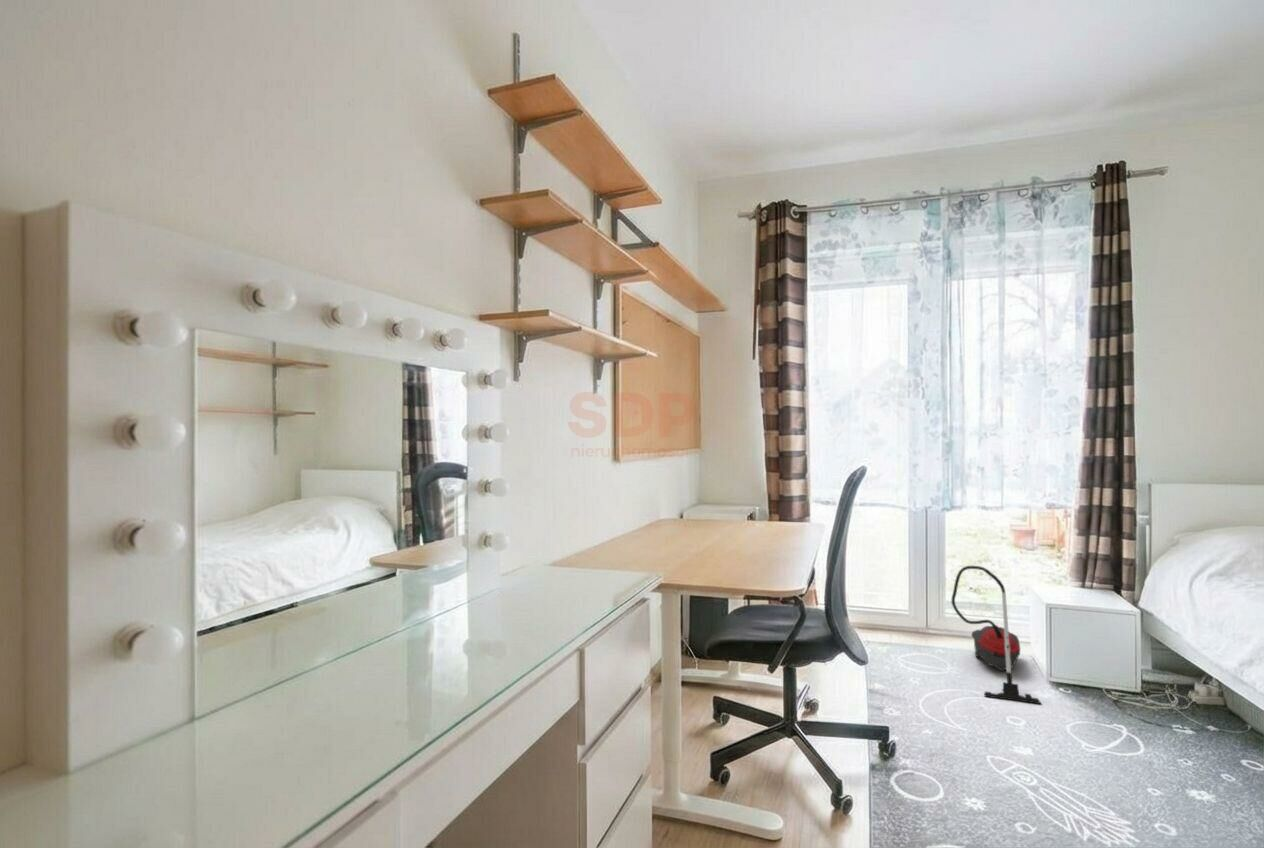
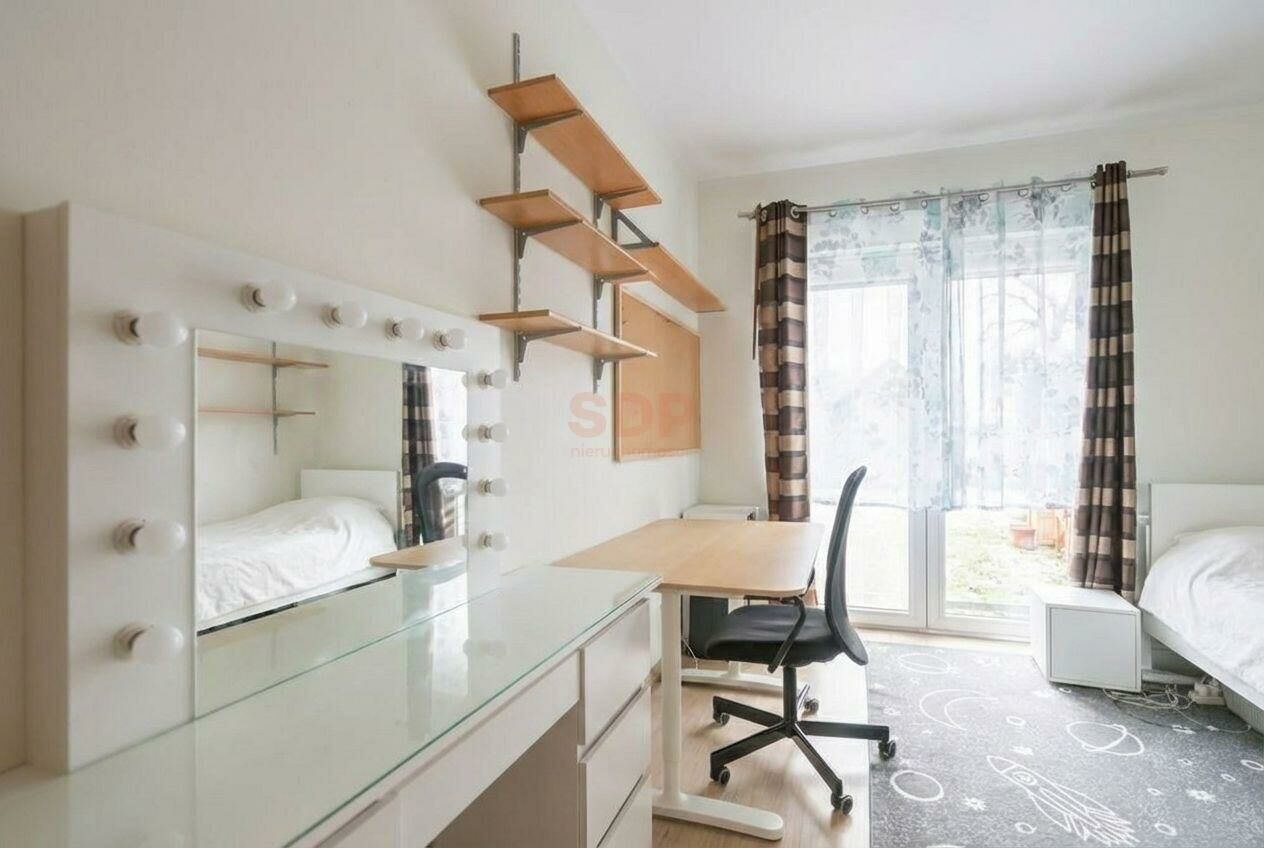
- vacuum cleaner [950,565,1042,705]
